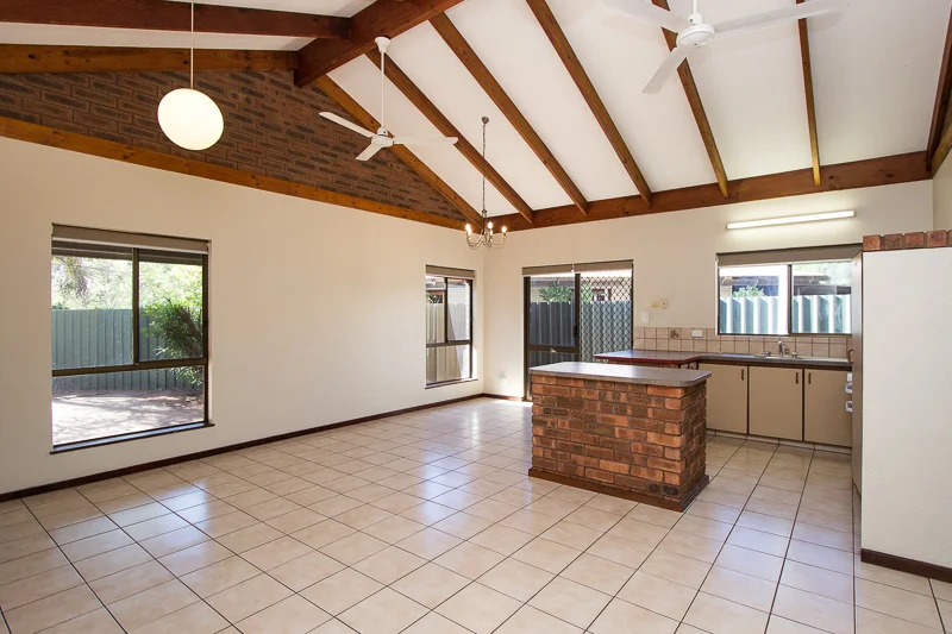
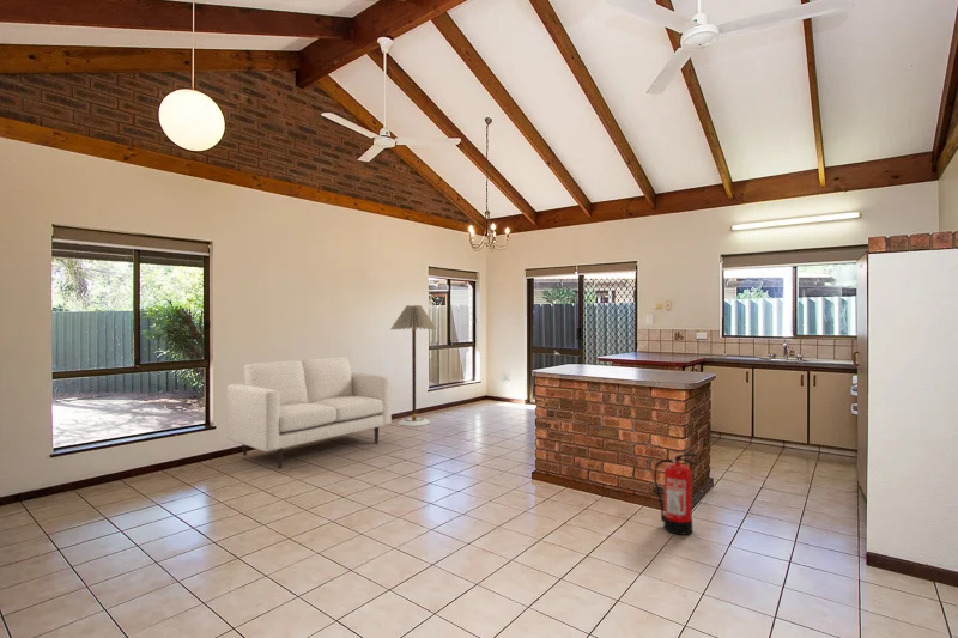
+ fire extinguisher [653,452,698,536]
+ floor lamp [389,304,438,427]
+ sofa [226,356,393,469]
